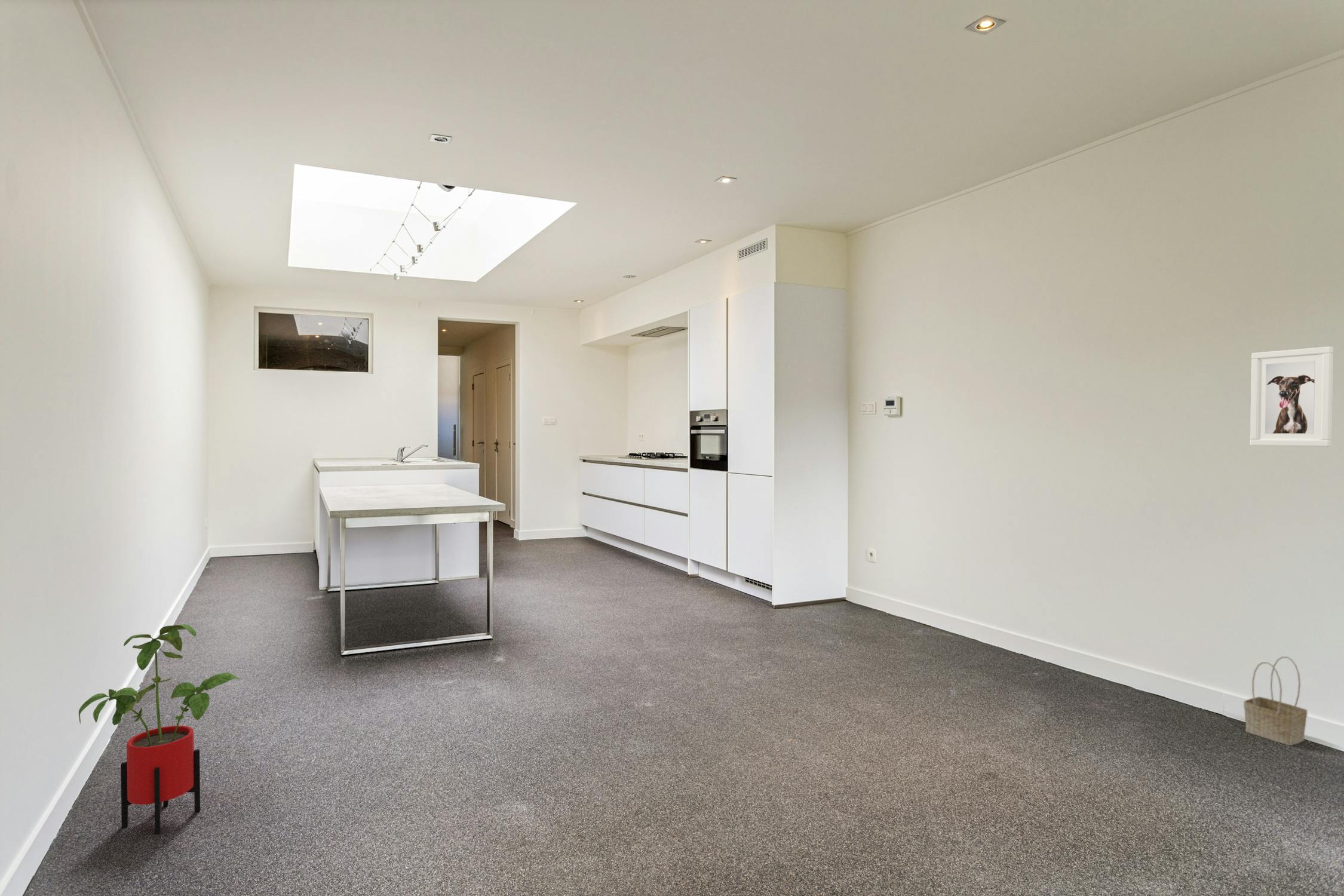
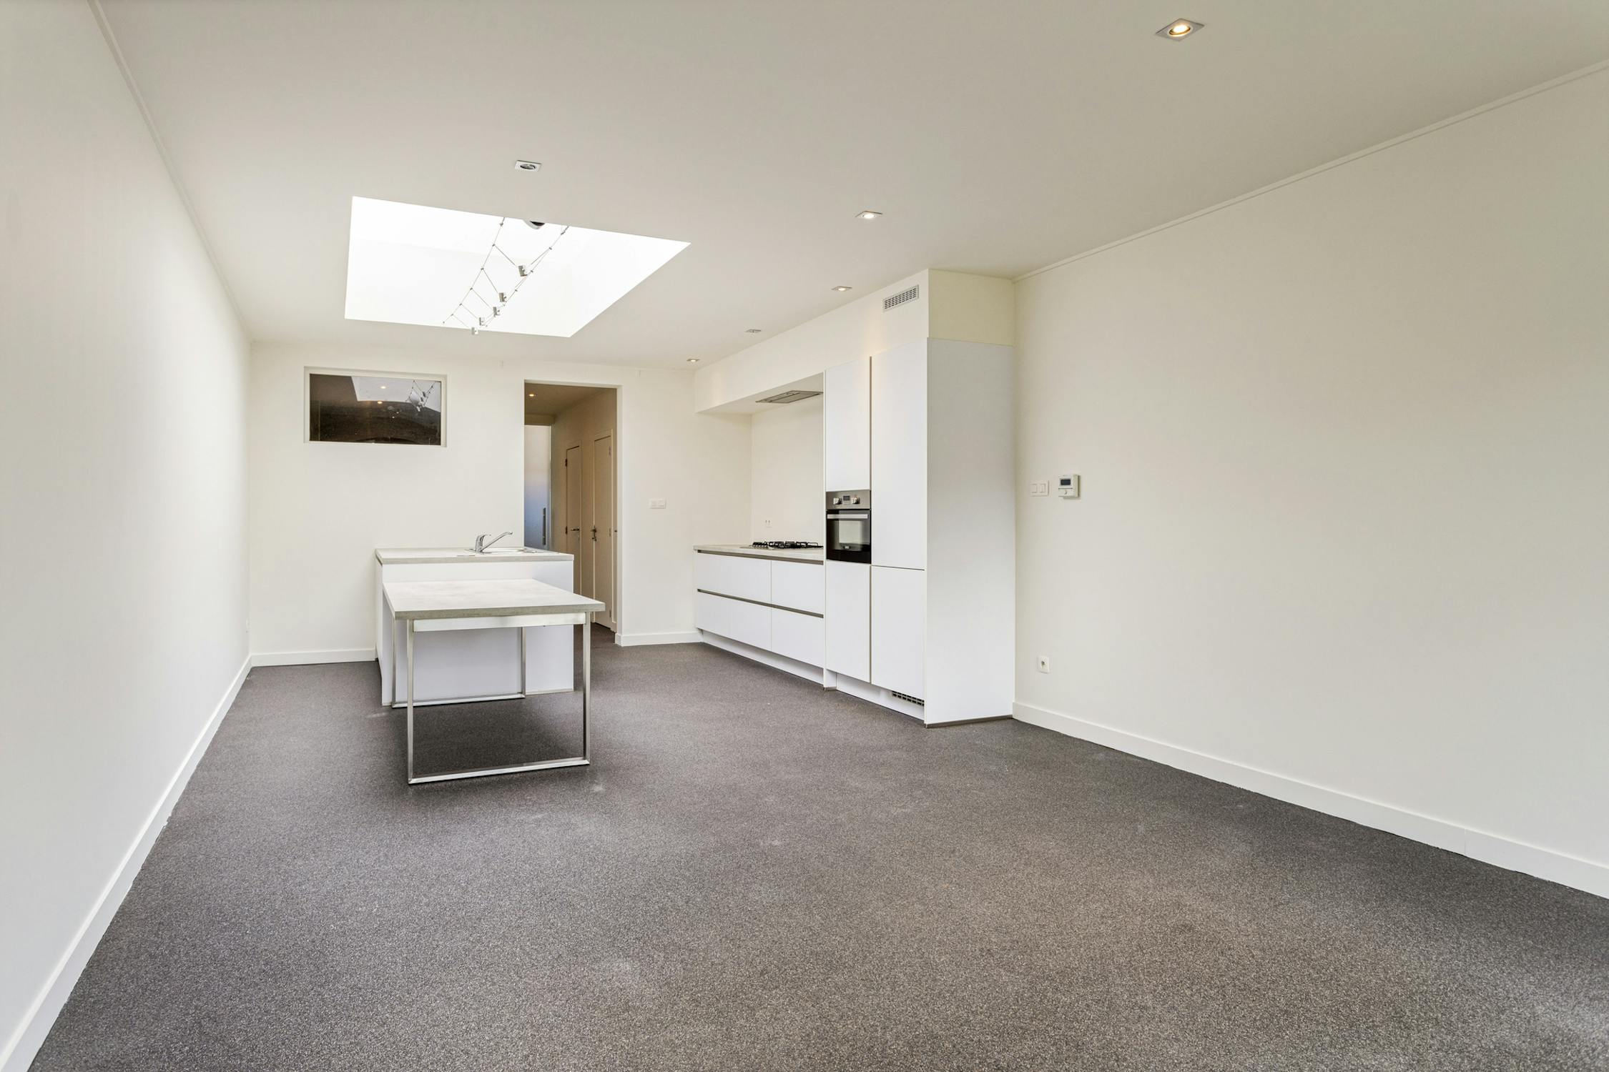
- basket [1243,656,1308,746]
- house plant [78,624,241,834]
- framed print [1250,346,1334,447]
